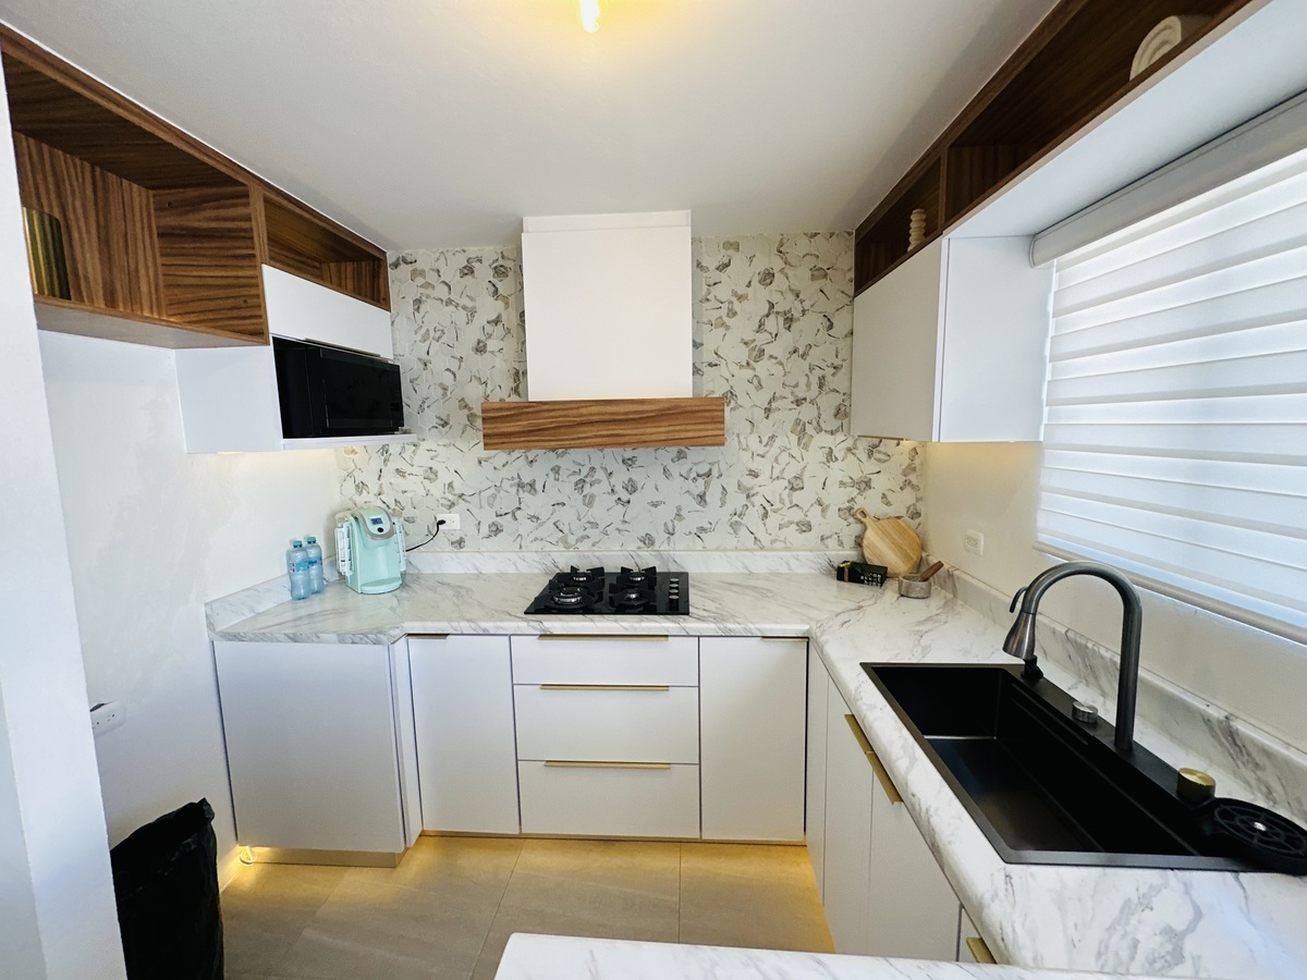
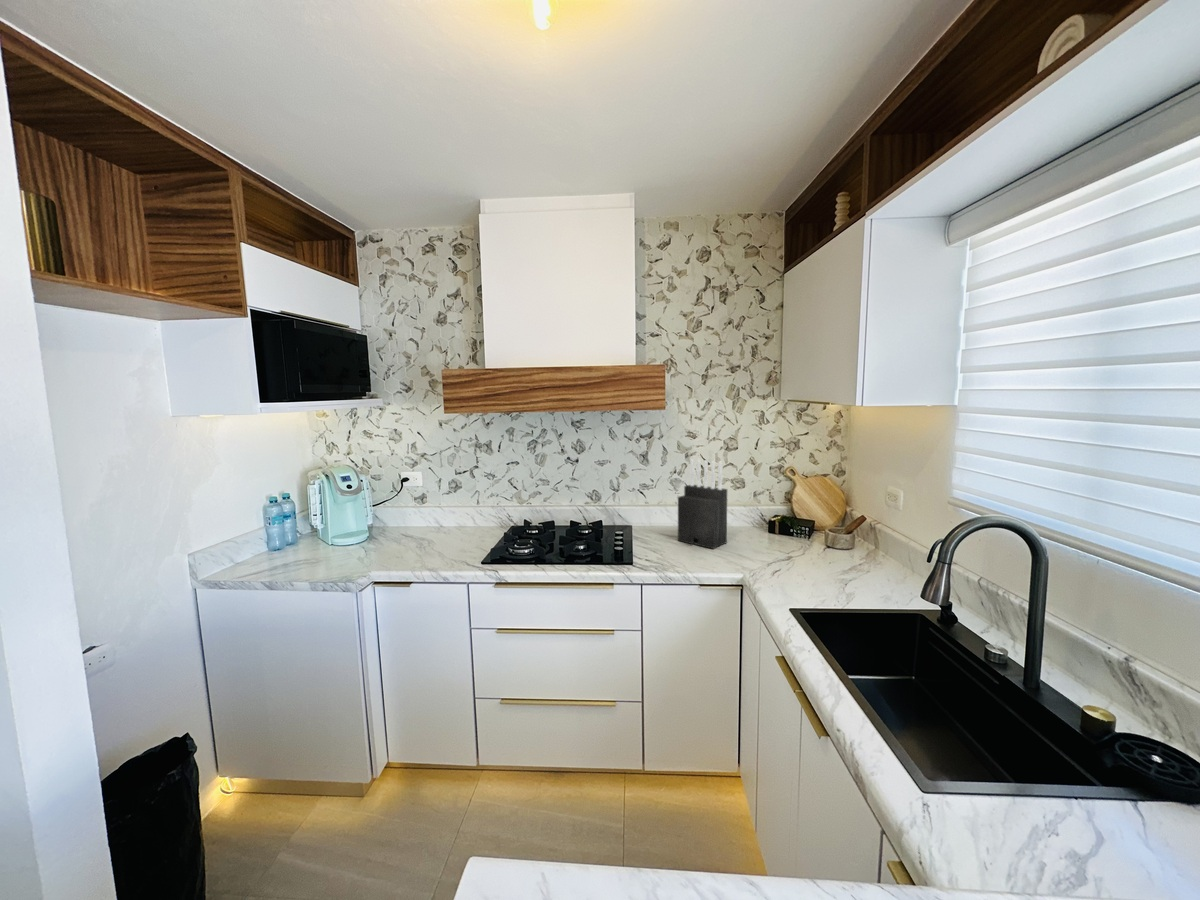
+ knife block [677,458,728,550]
